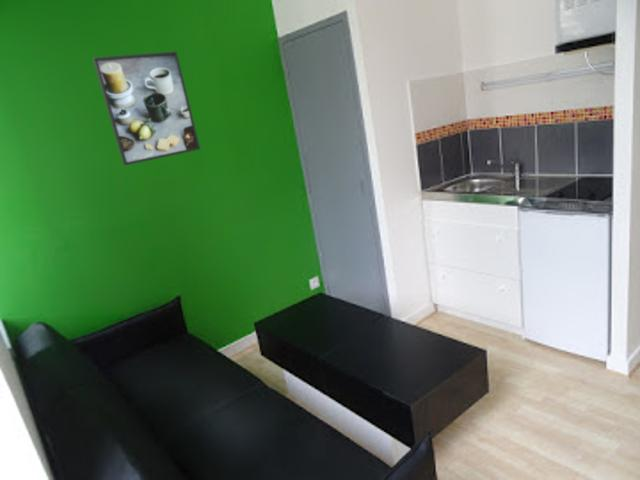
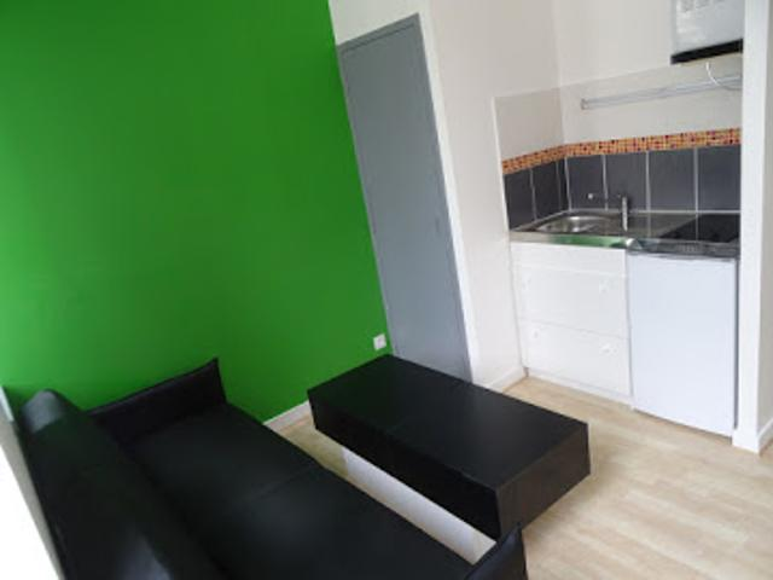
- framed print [92,50,201,166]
